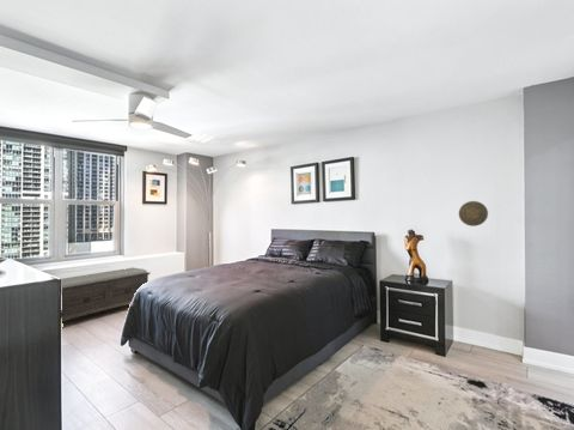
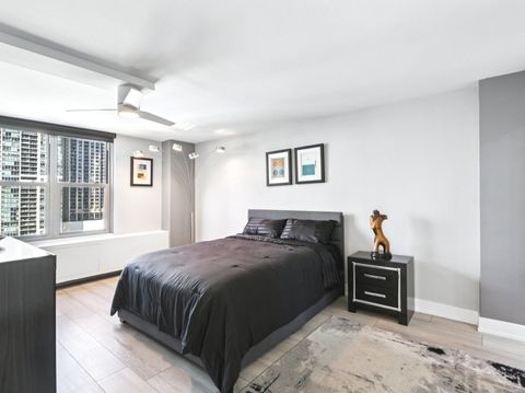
- bench [61,267,151,322]
- decorative plate [458,200,489,228]
